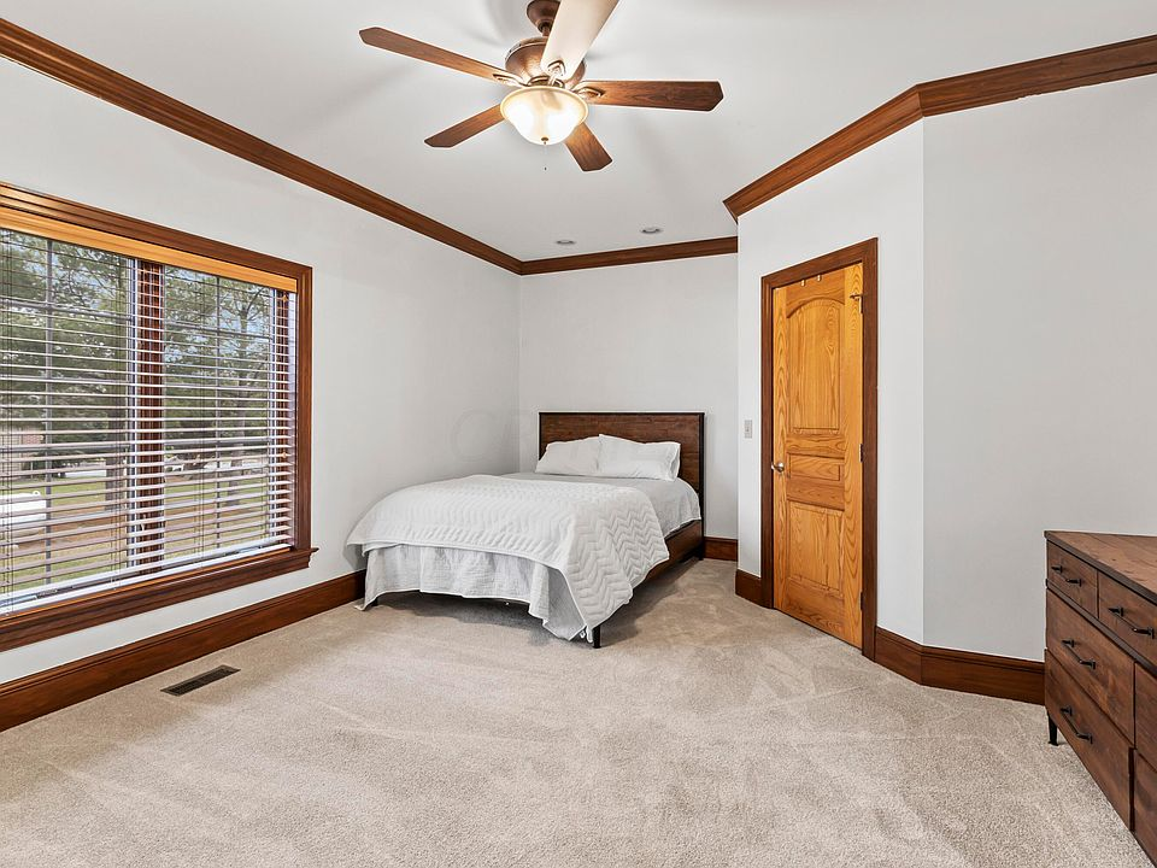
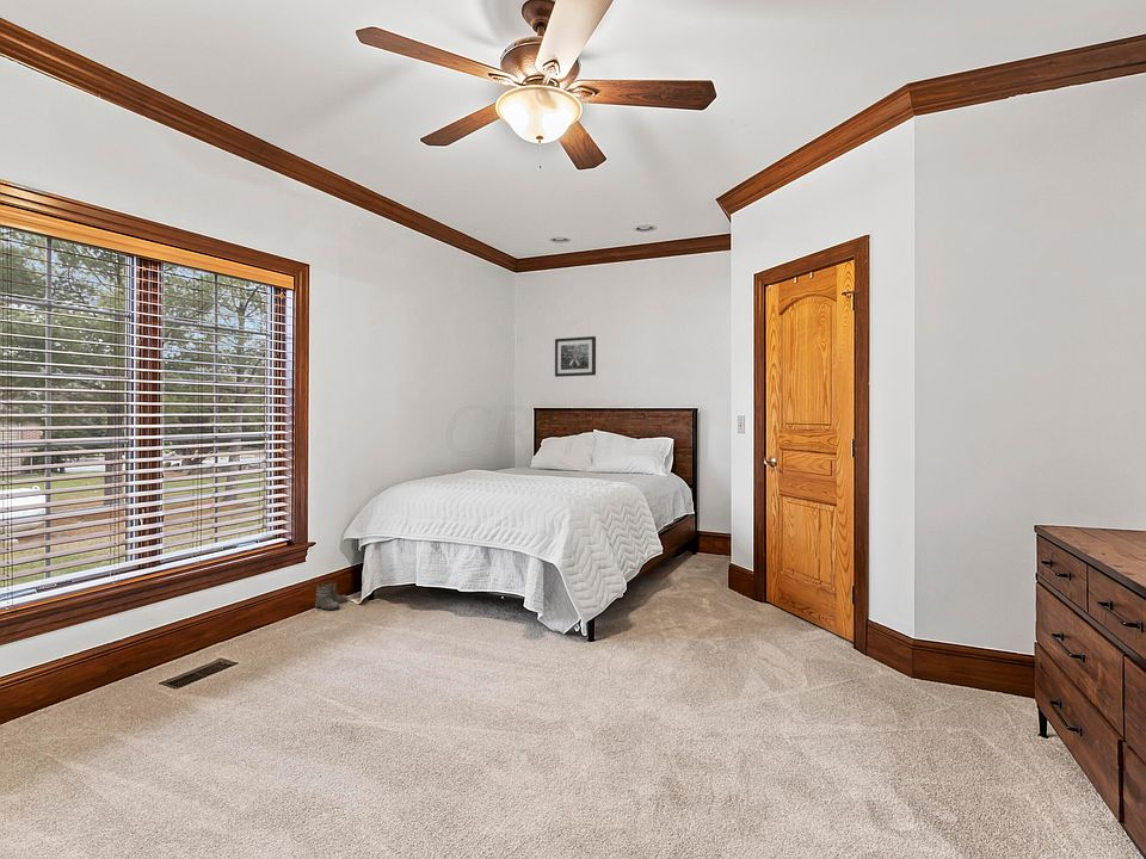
+ boots [313,582,349,611]
+ wall art [554,335,597,378]
